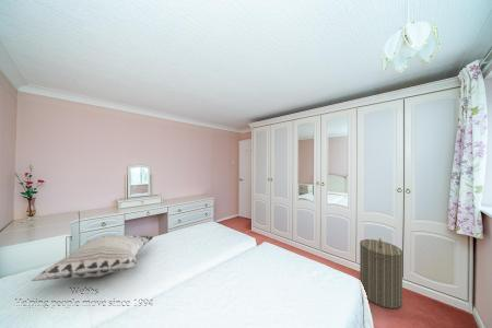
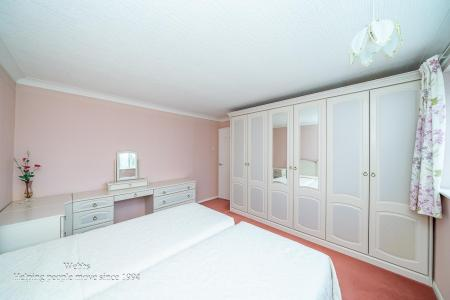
- laundry hamper [359,237,403,309]
- decorative pillow [31,234,154,282]
